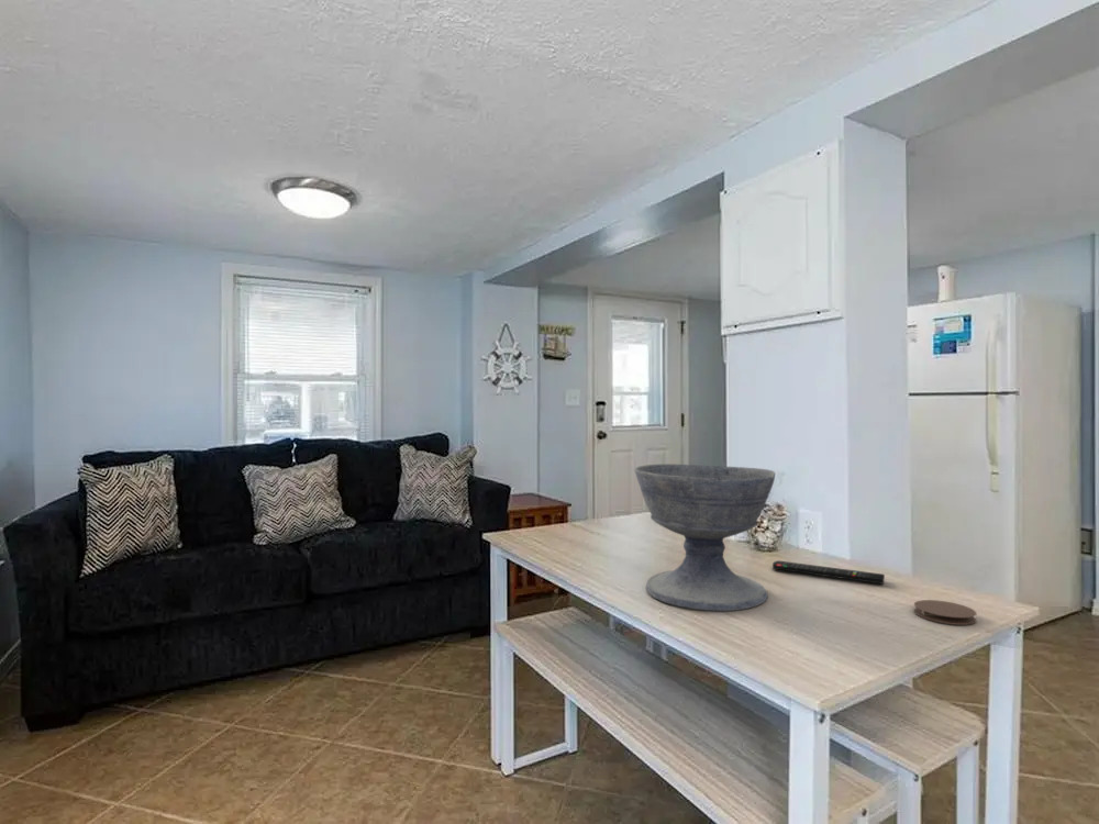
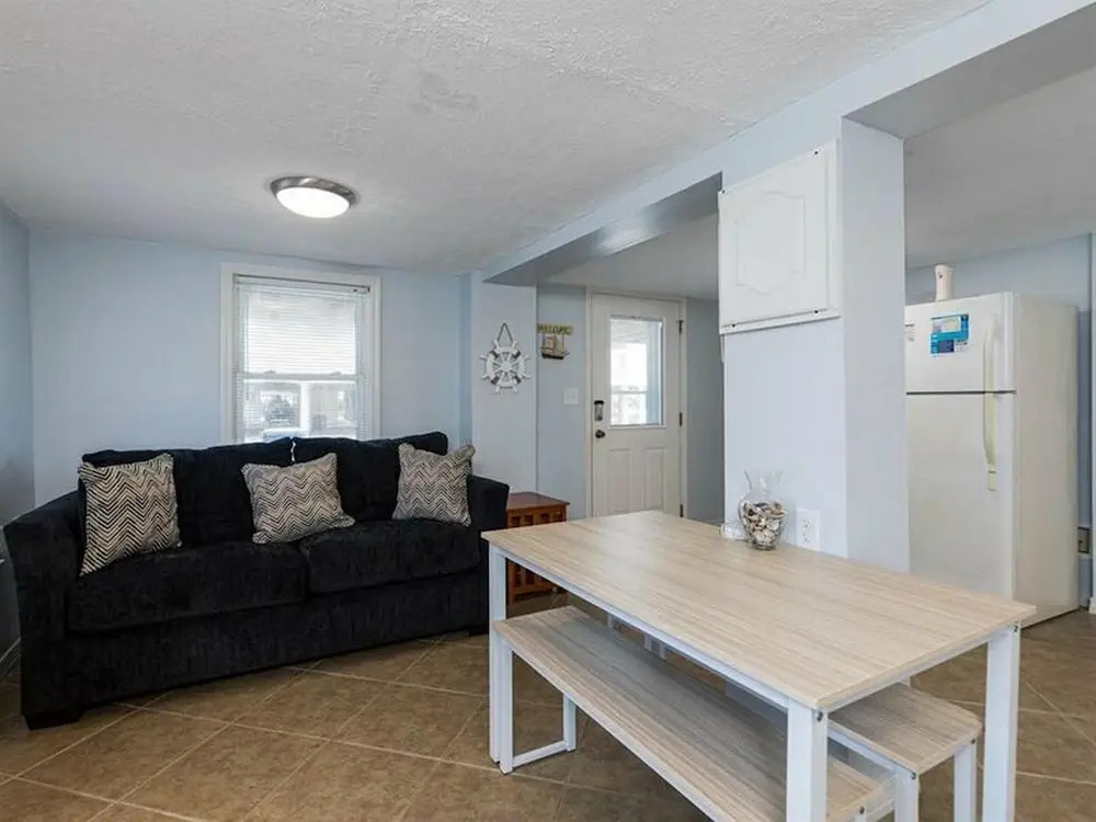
- bowl [634,464,776,612]
- coaster [913,599,977,626]
- remote control [771,559,886,586]
